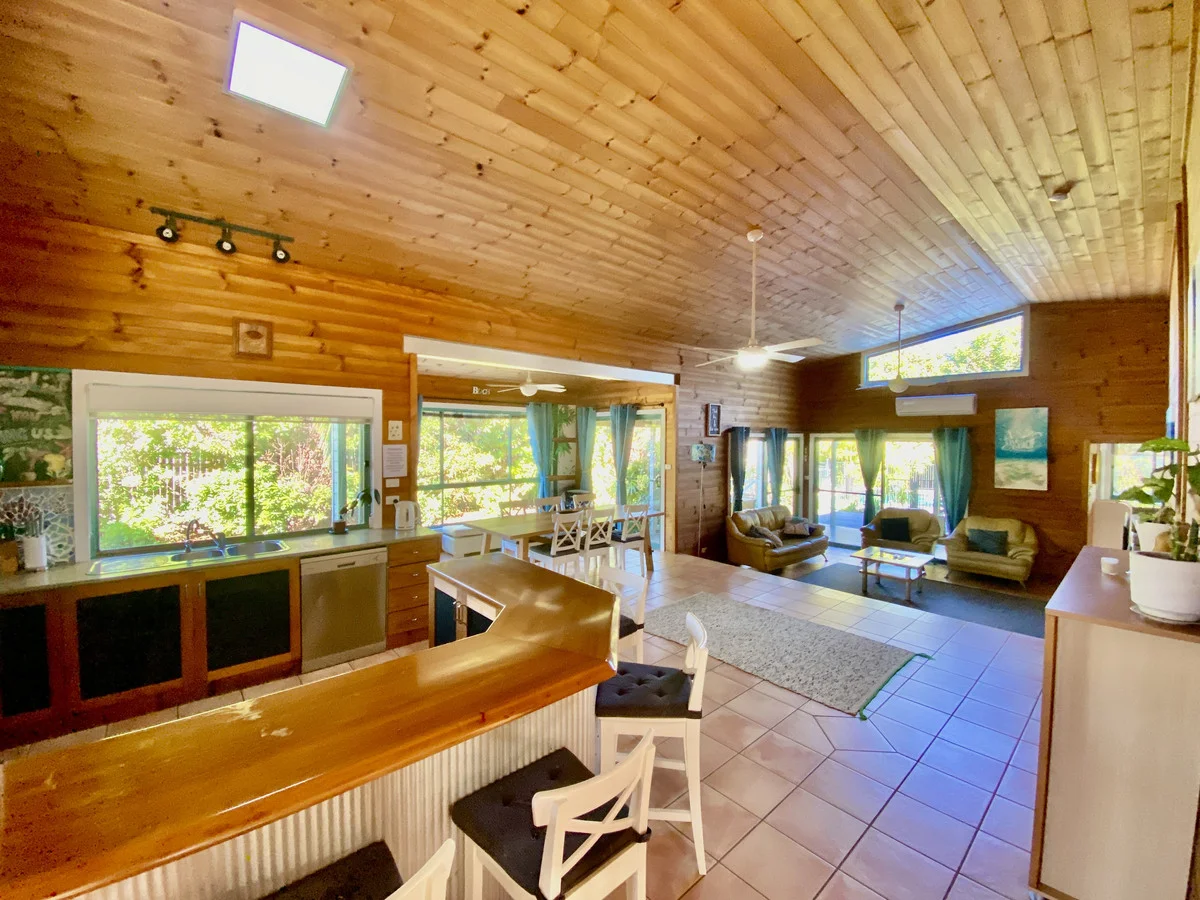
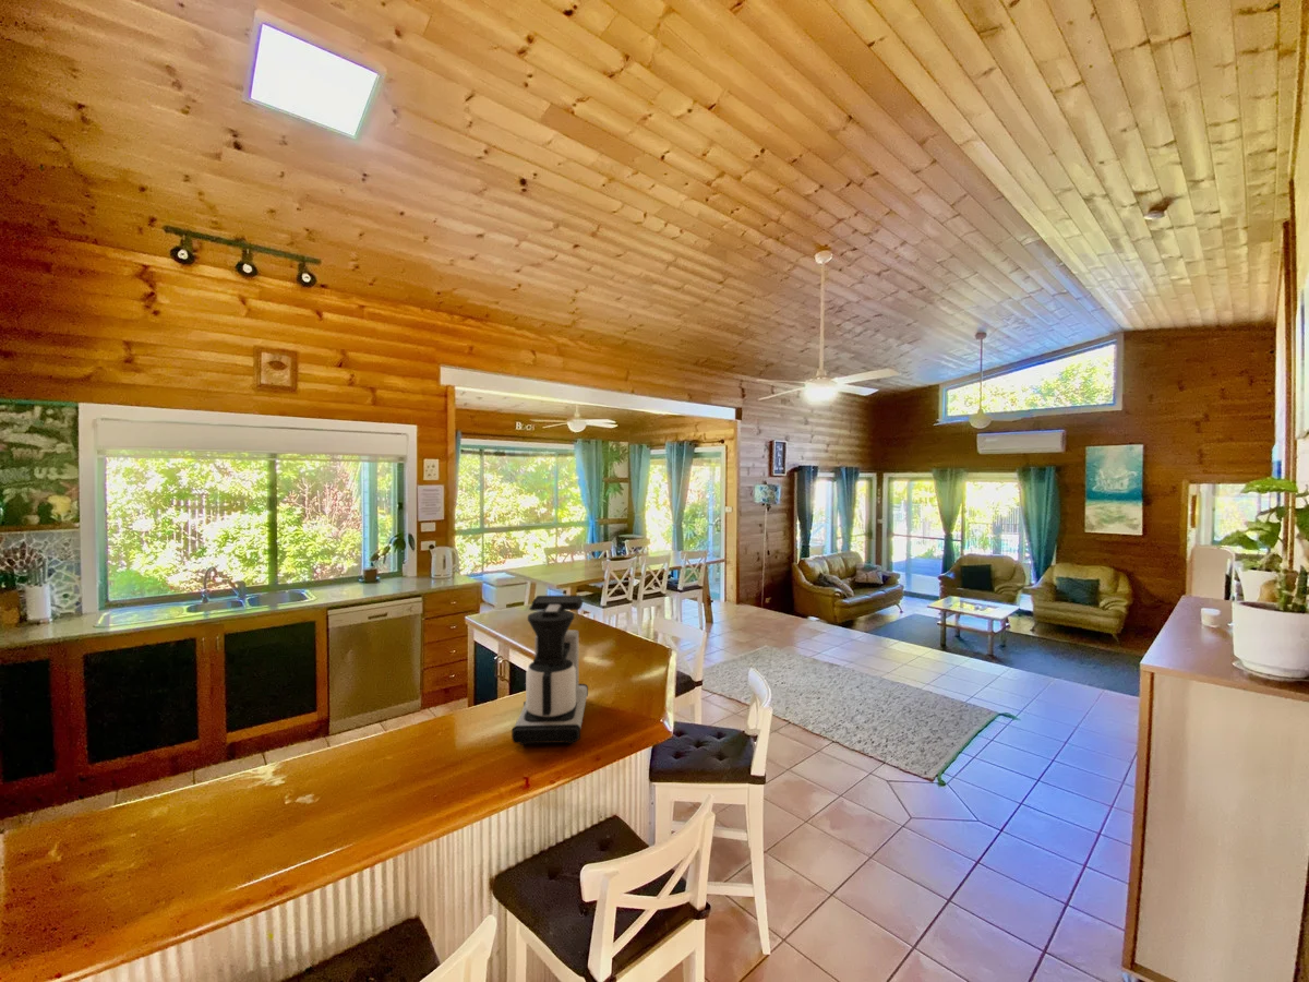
+ coffee maker [511,595,589,746]
